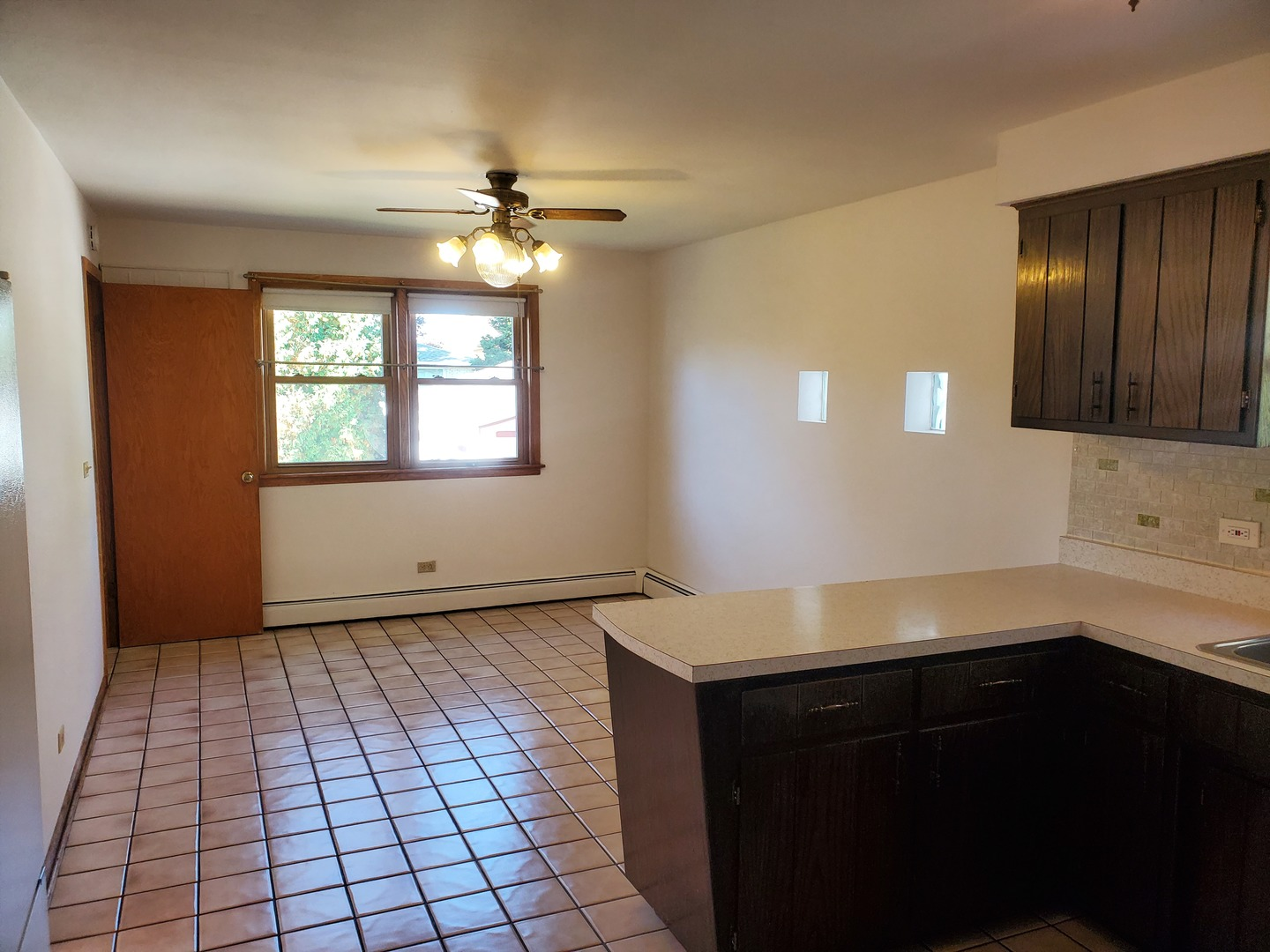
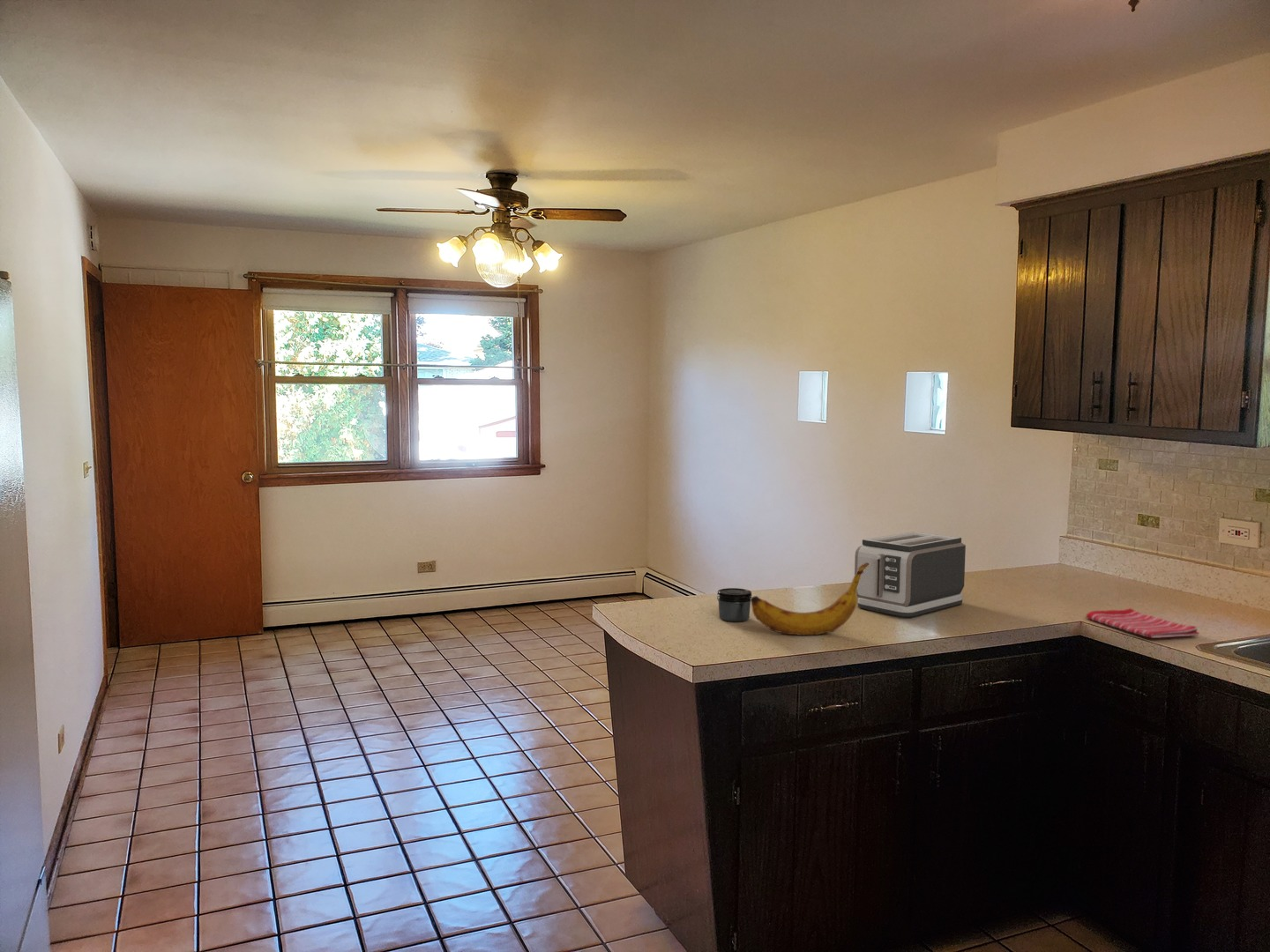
+ jar [716,587,753,622]
+ dish towel [1086,607,1200,639]
+ toaster [854,531,967,618]
+ banana [751,562,870,636]
